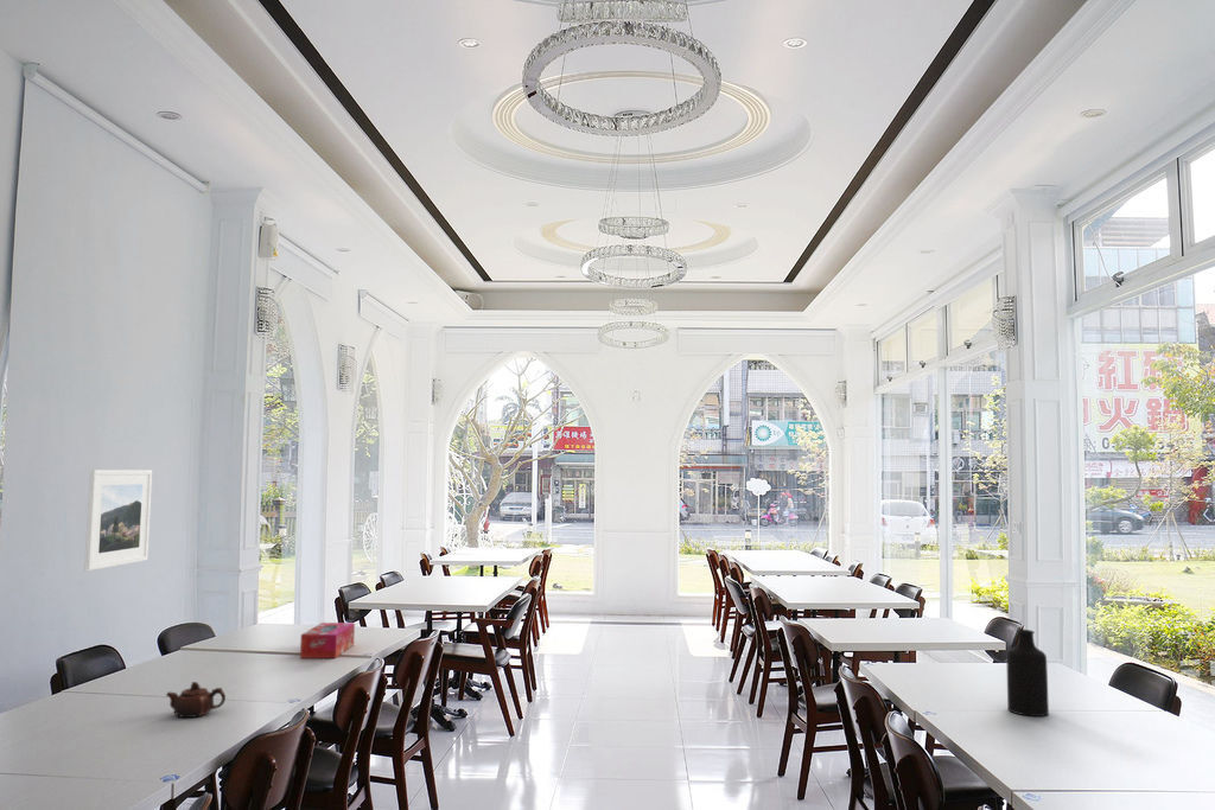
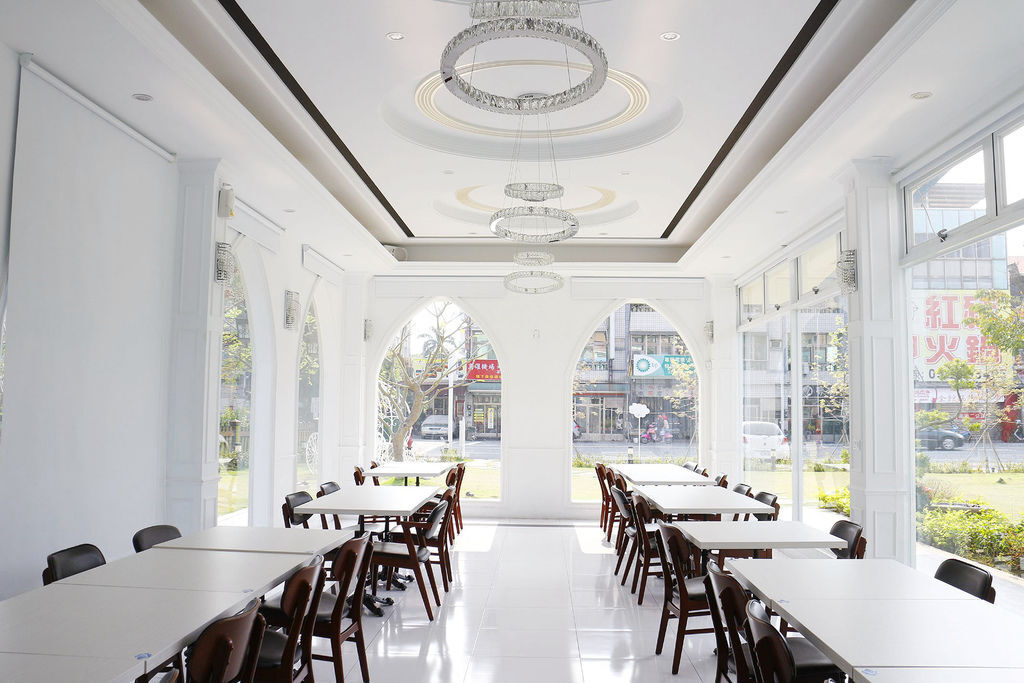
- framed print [83,468,153,572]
- teapot [165,681,227,719]
- bottle [1005,629,1050,717]
- tissue box [299,621,356,659]
